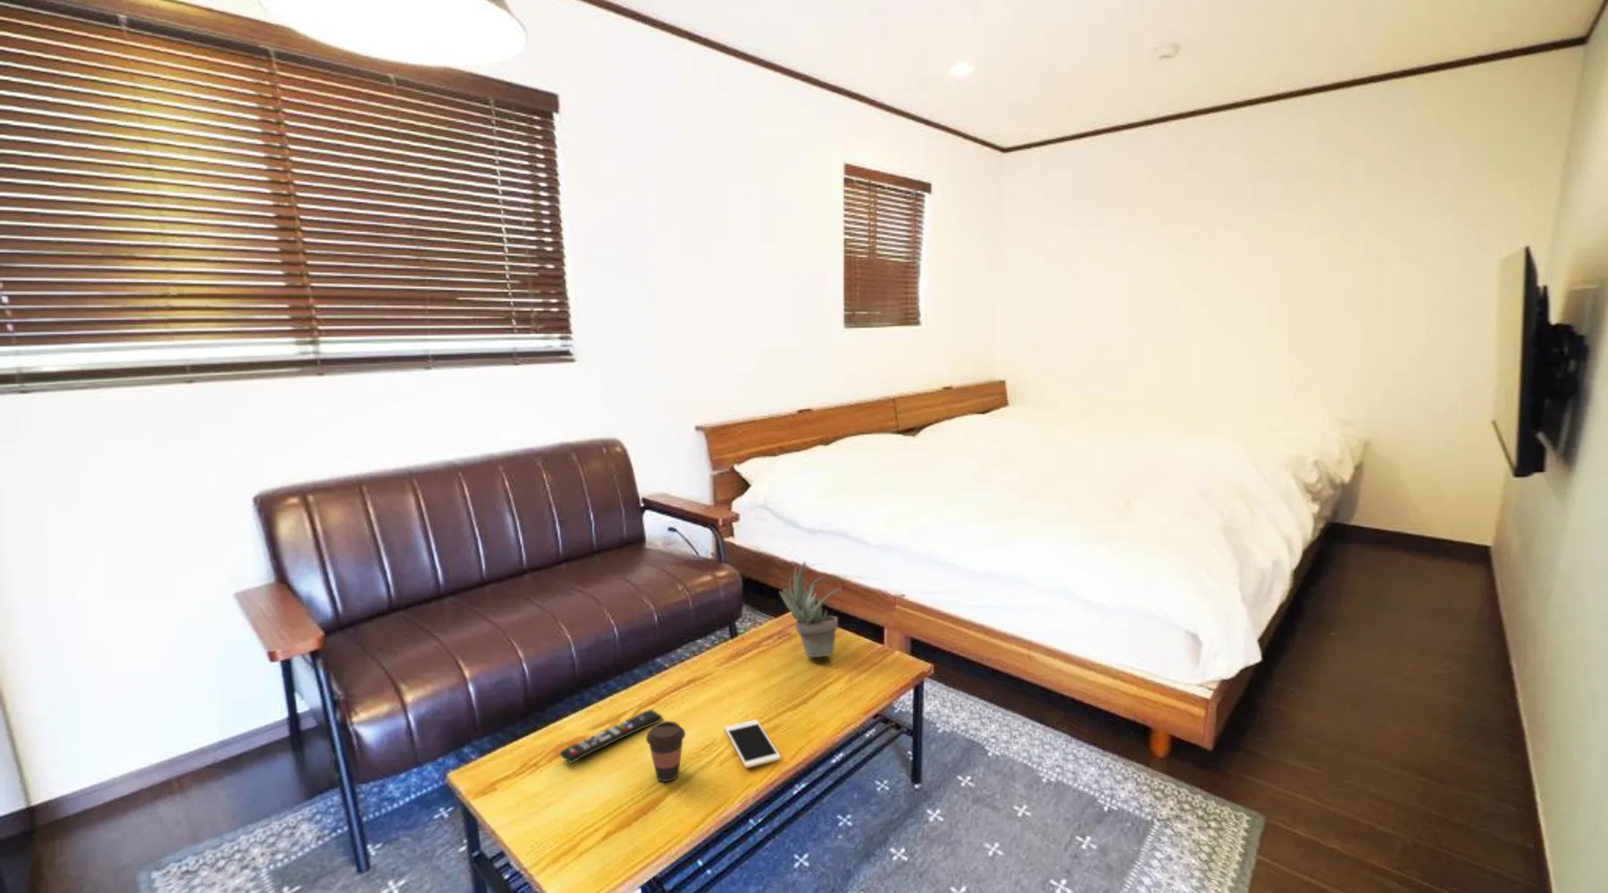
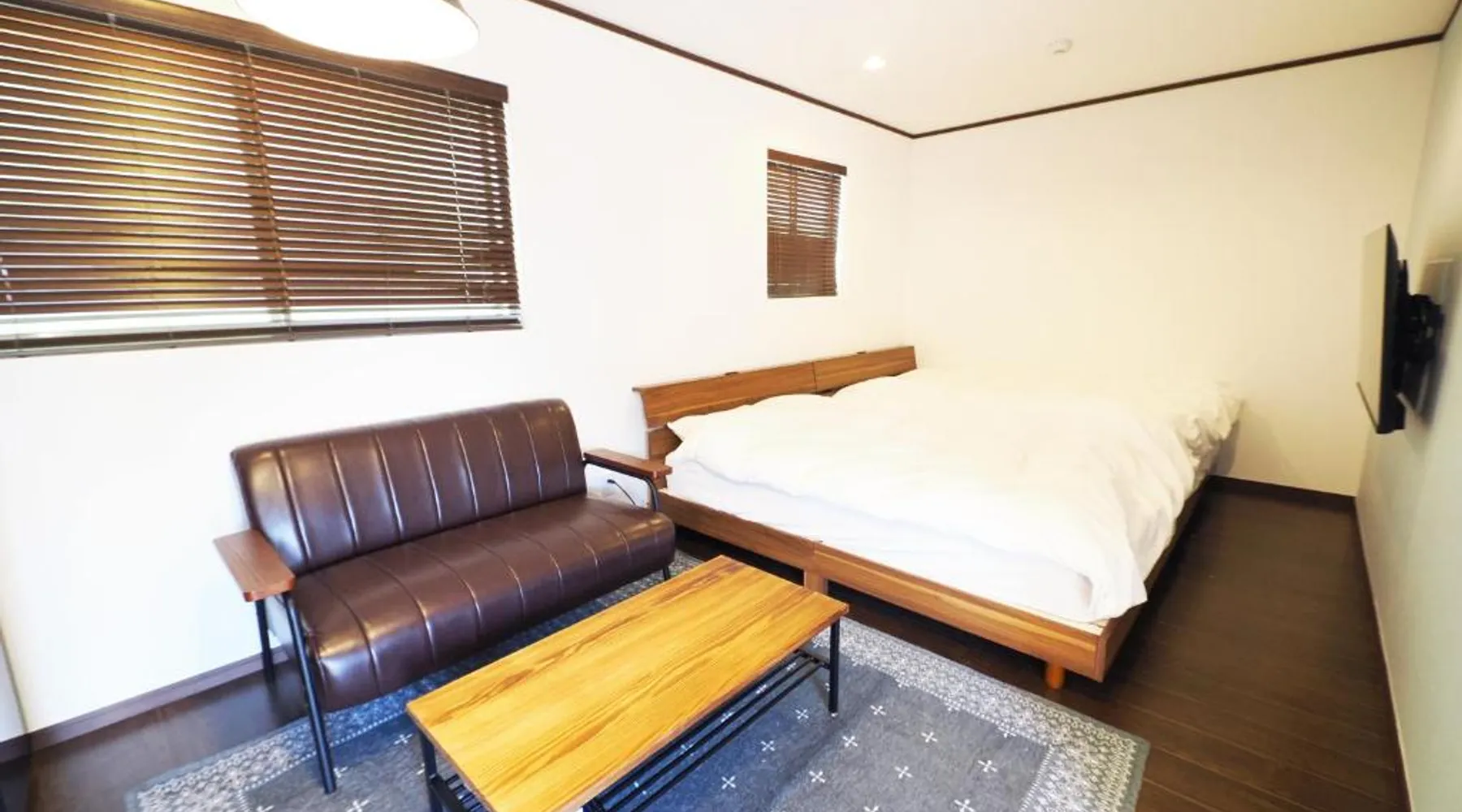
- remote control [559,709,663,764]
- succulent plant [779,561,842,658]
- cell phone [724,719,782,769]
- coffee cup [645,720,686,782]
